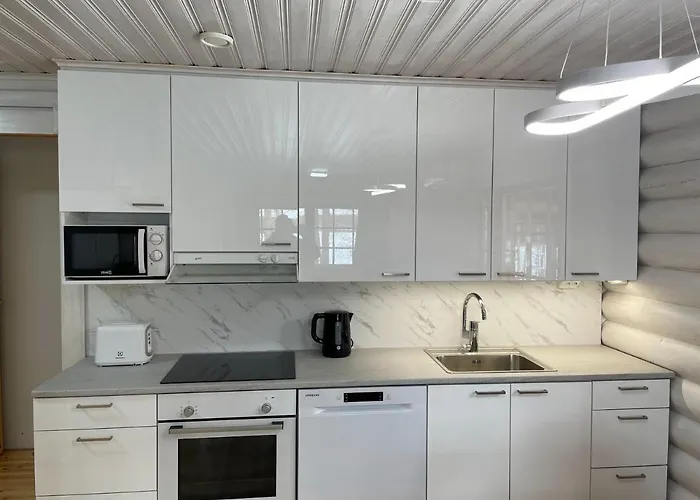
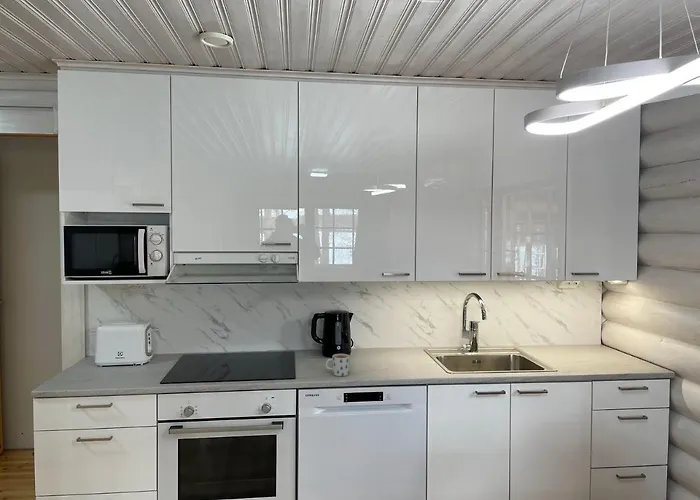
+ mug [325,353,350,377]
